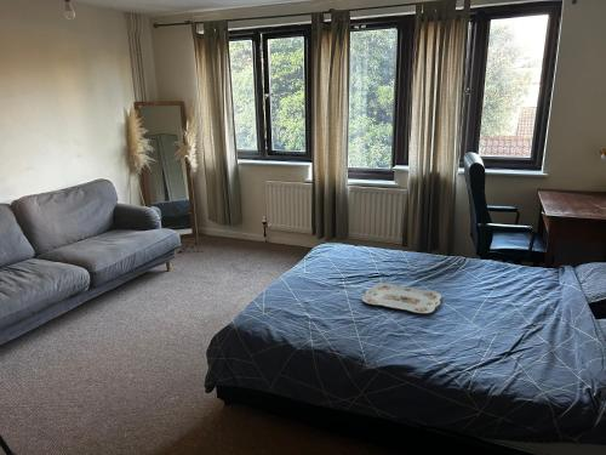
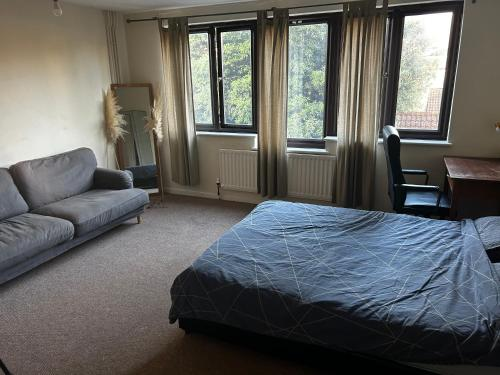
- serving tray [361,283,442,314]
